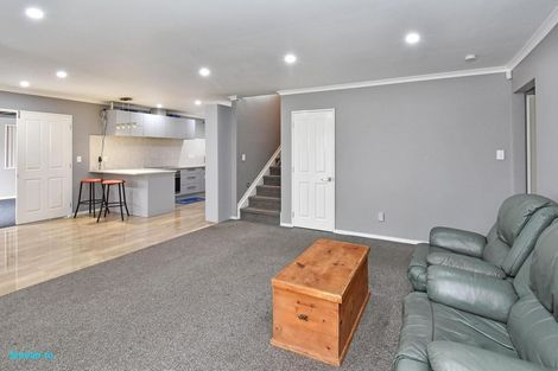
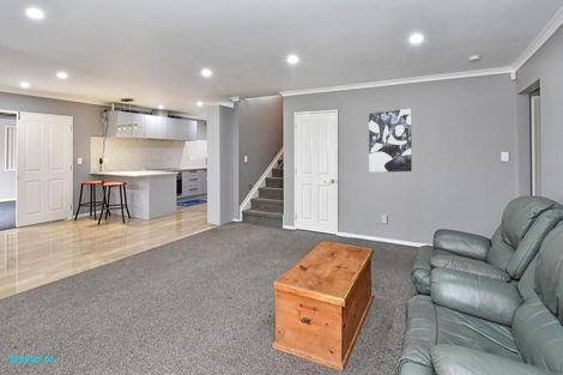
+ wall art [368,108,413,174]
